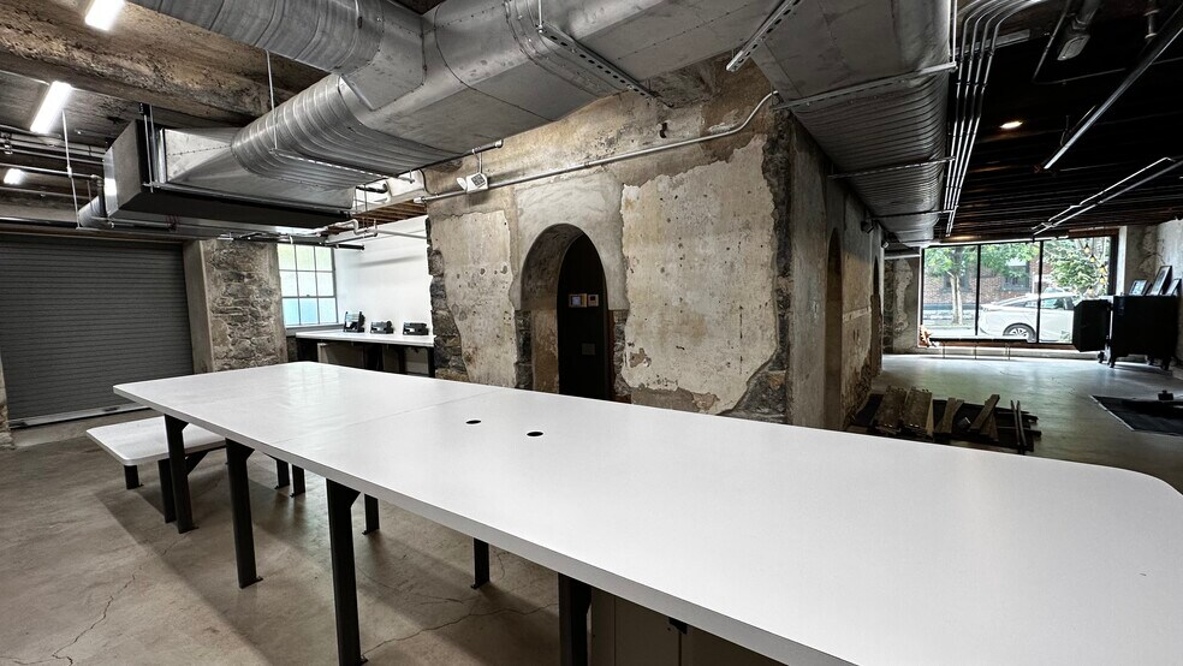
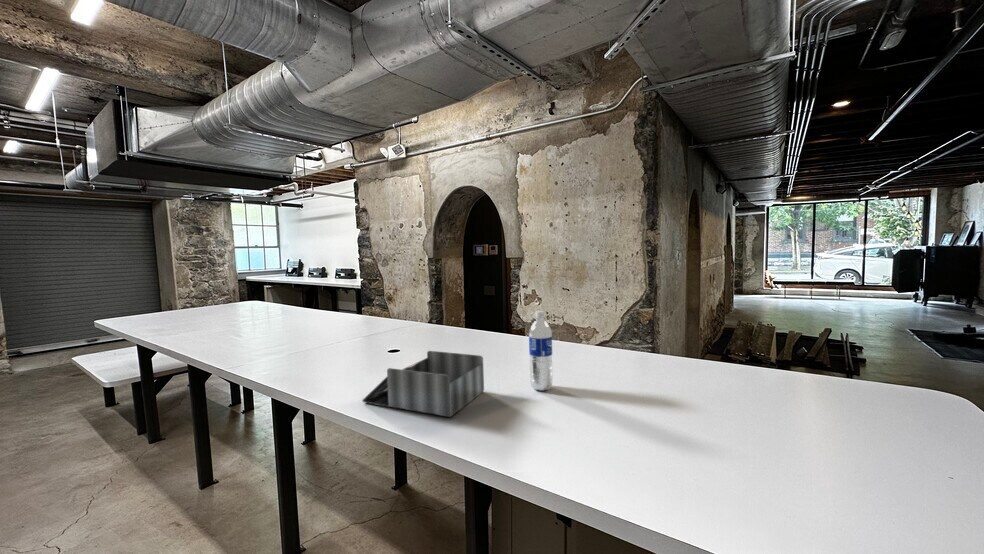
+ desk organizer [361,350,485,418]
+ water bottle [528,310,553,392]
